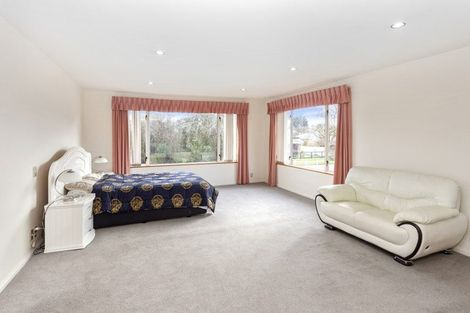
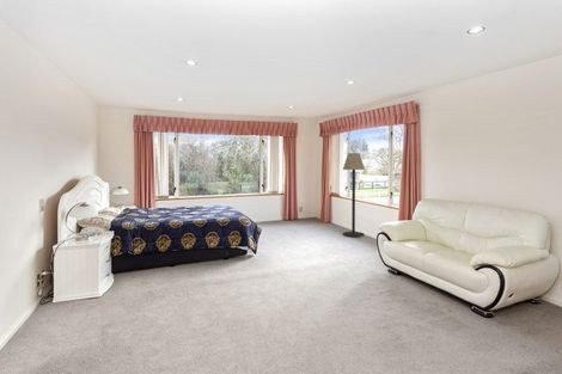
+ floor lamp [342,152,366,238]
